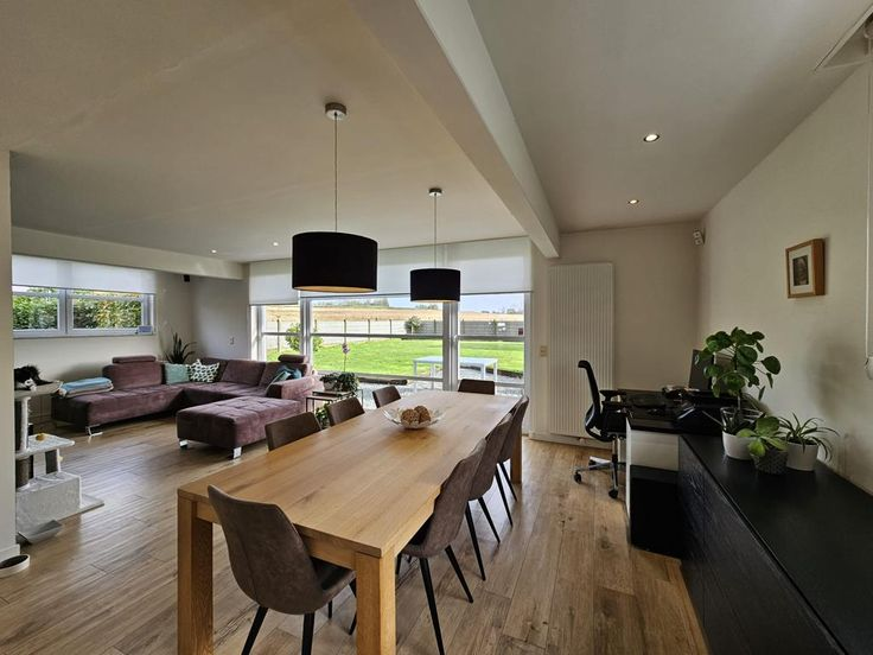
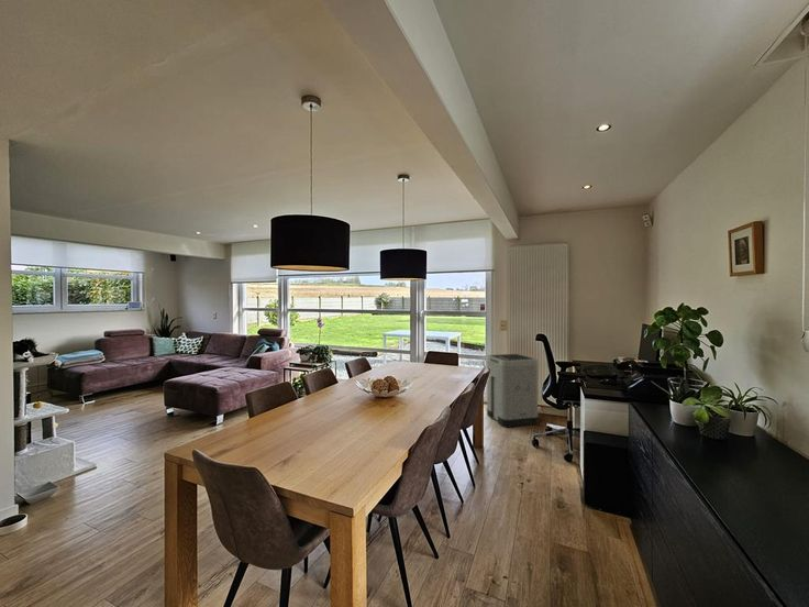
+ trash can [486,353,539,429]
